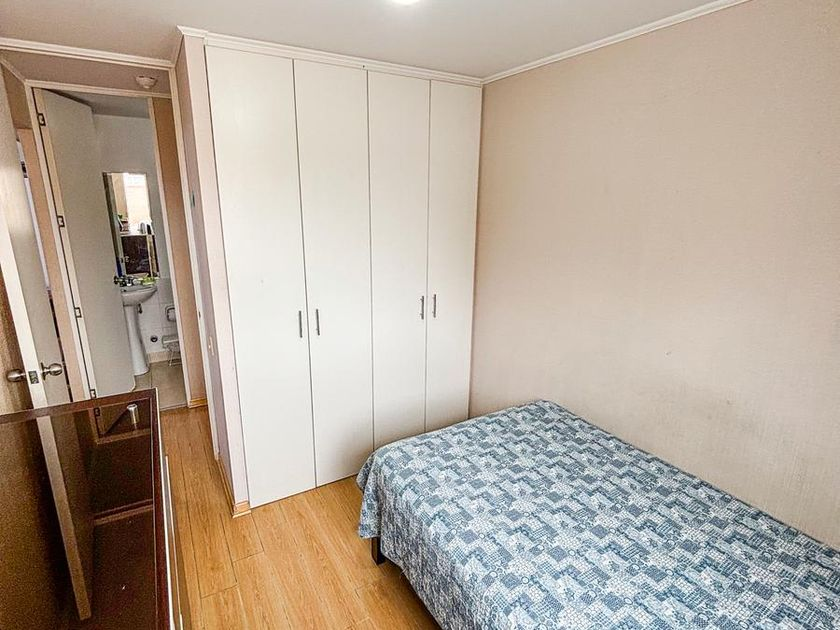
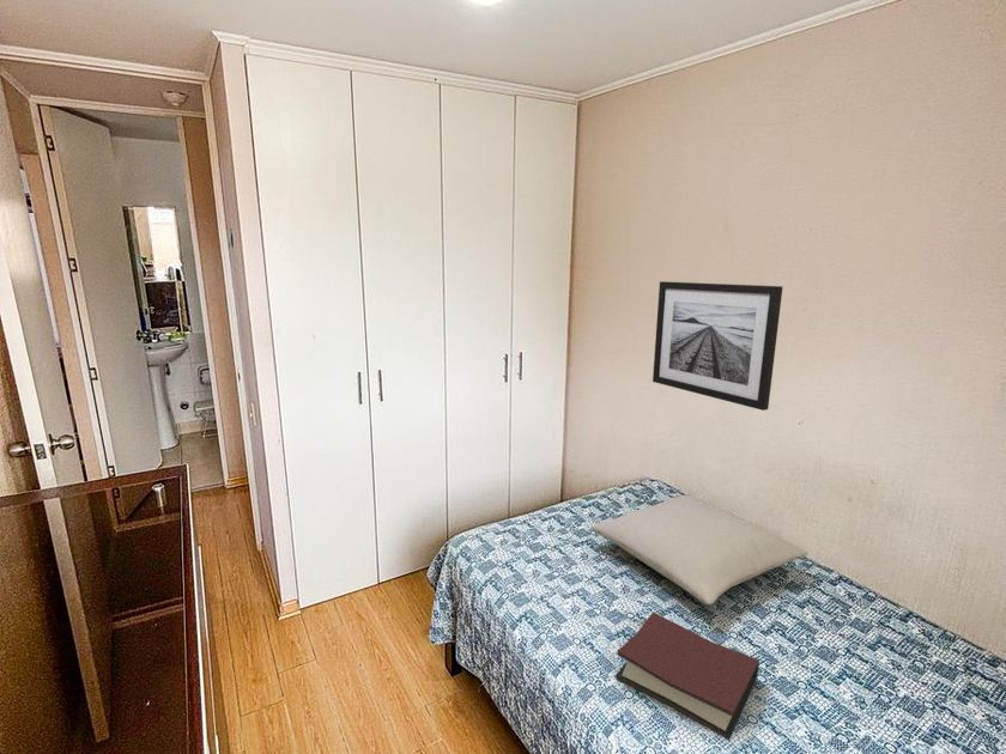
+ wall art [652,280,783,412]
+ hardback book [614,610,760,741]
+ pillow [589,494,808,607]
